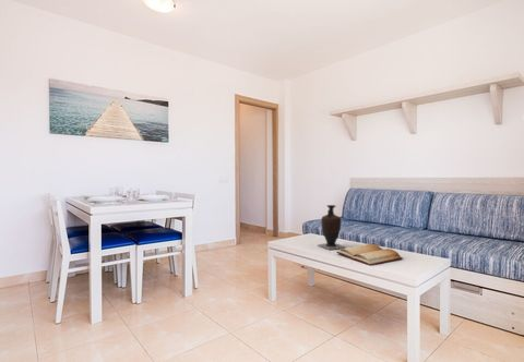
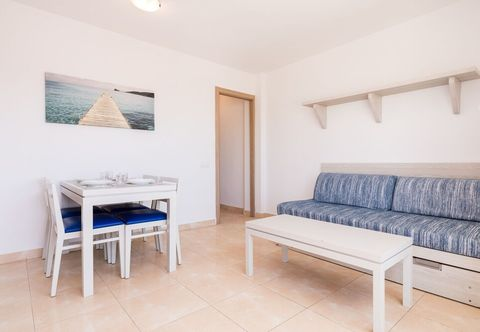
- bible [335,243,404,267]
- vase [317,204,346,251]
